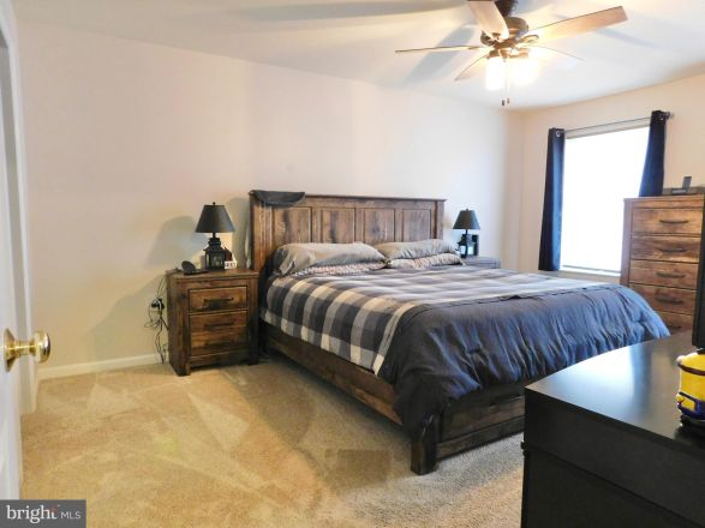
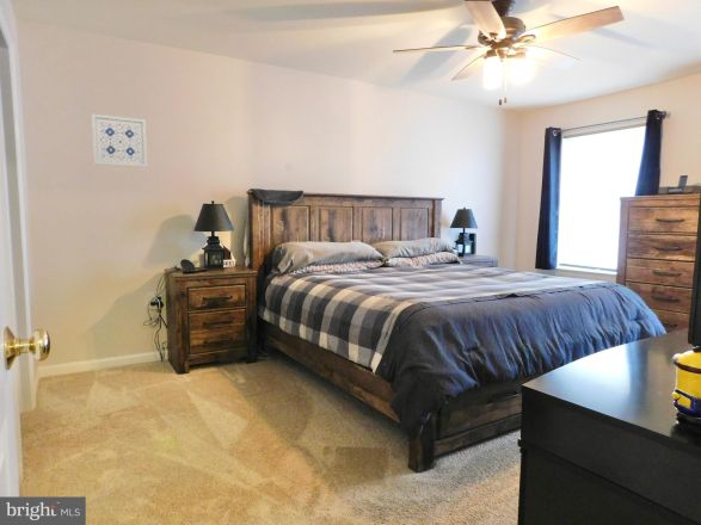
+ wall art [91,113,148,168]
